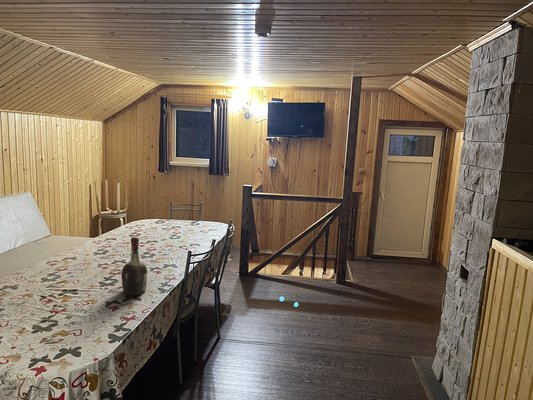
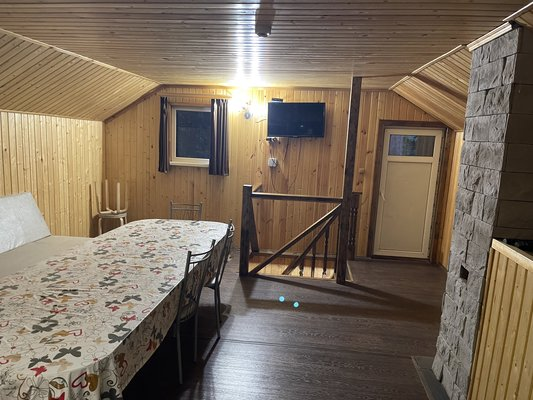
- cognac bottle [120,236,149,296]
